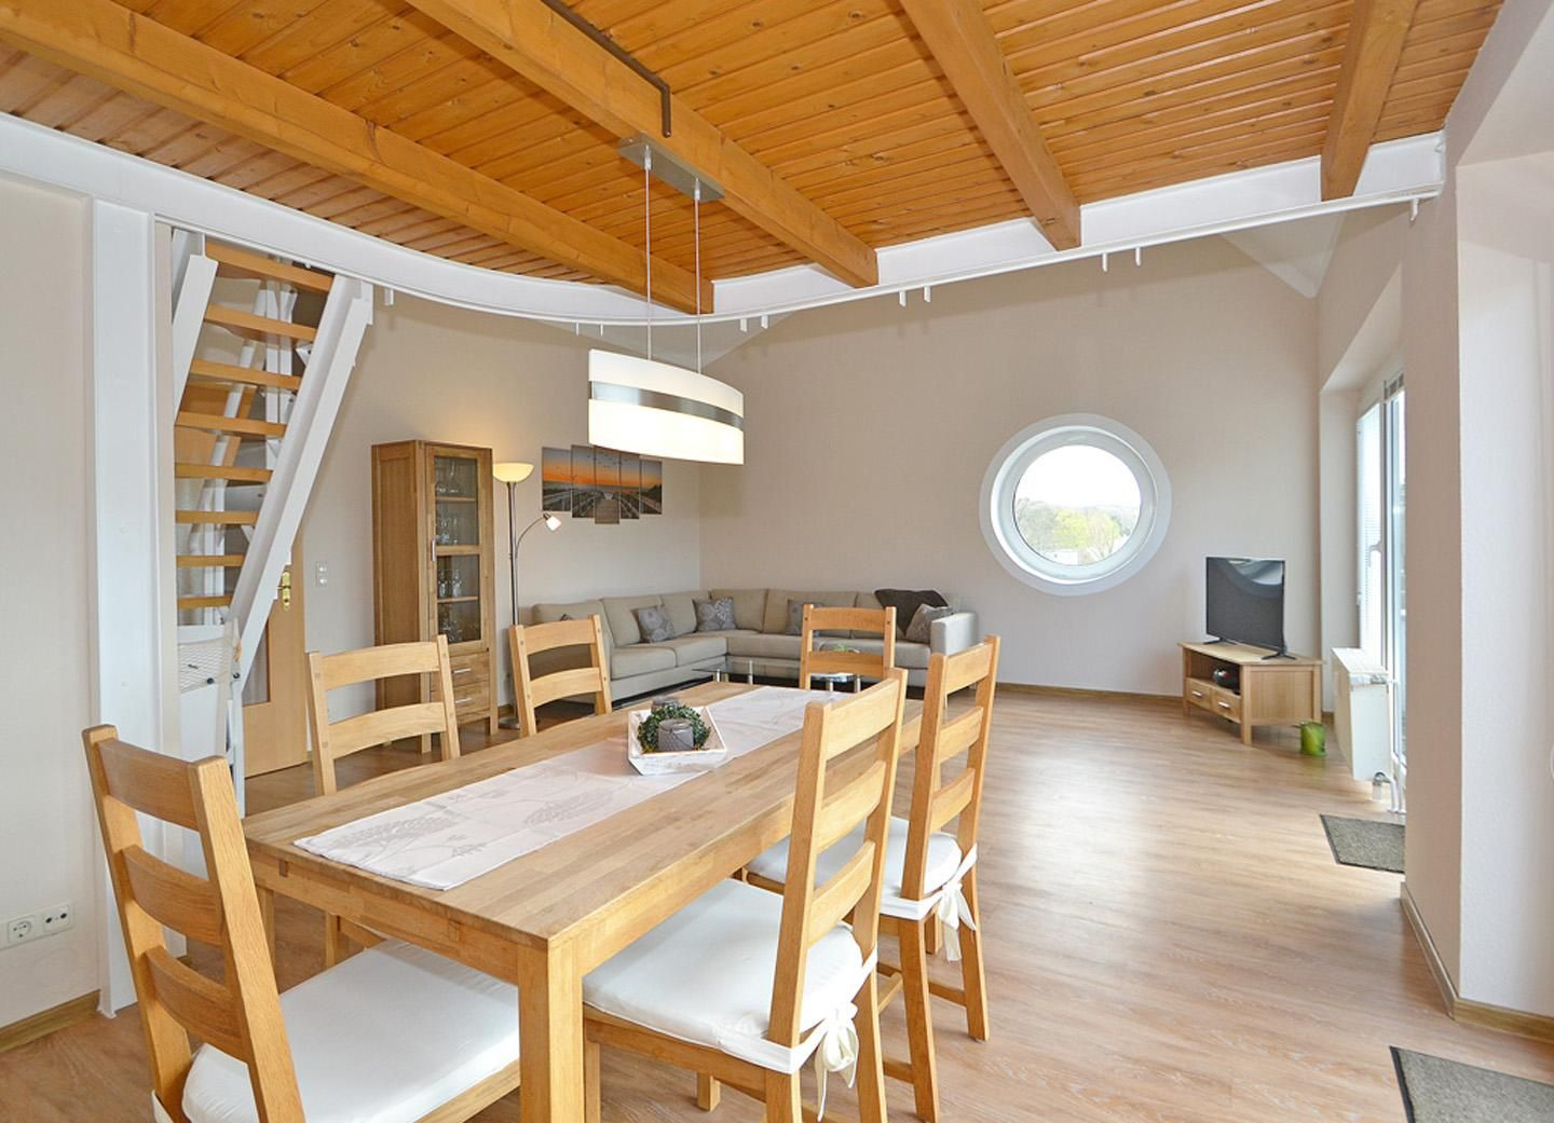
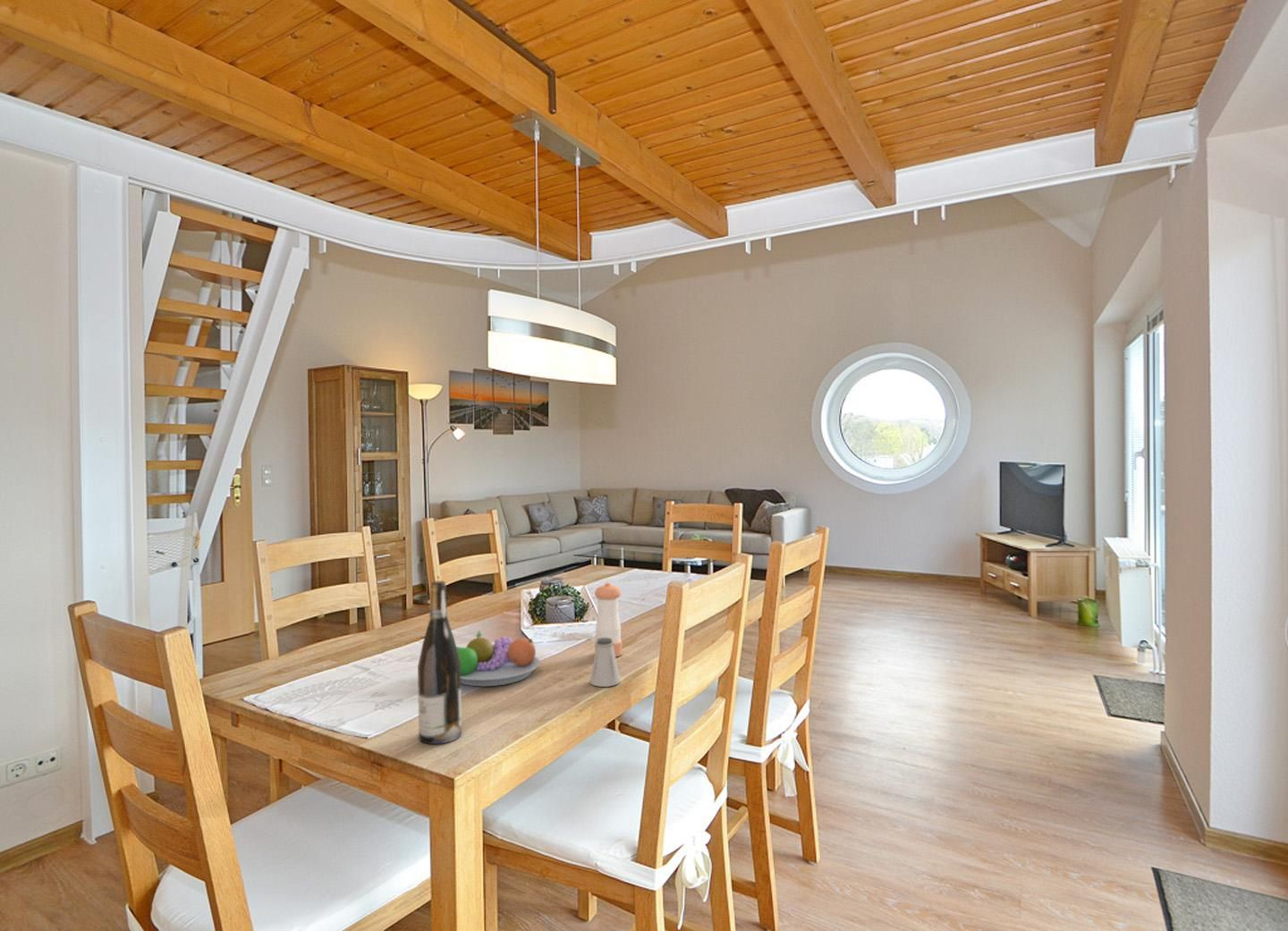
+ wine bottle [417,580,462,745]
+ fruit bowl [456,630,541,687]
+ saltshaker [589,638,621,688]
+ pepper shaker [594,581,623,657]
